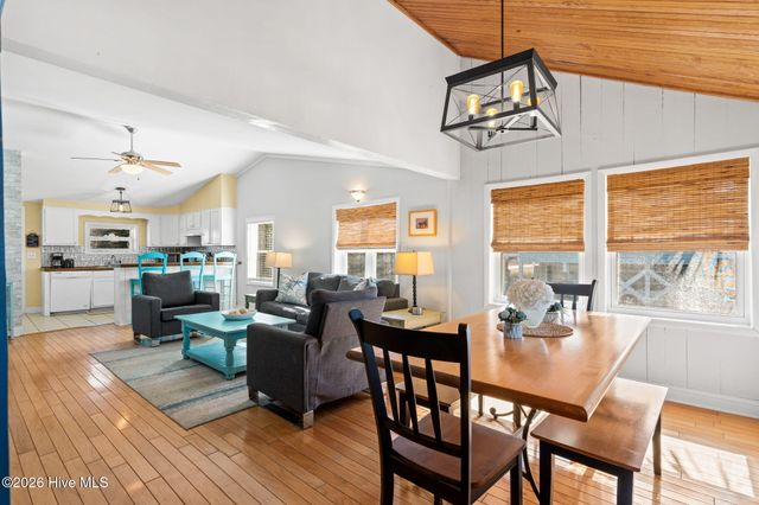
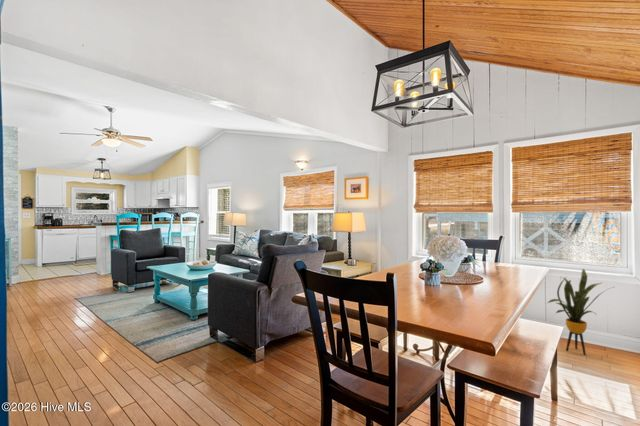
+ house plant [546,268,614,356]
